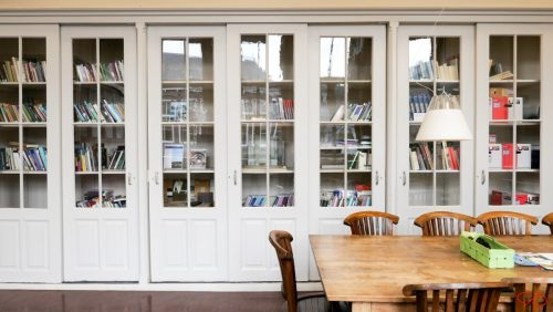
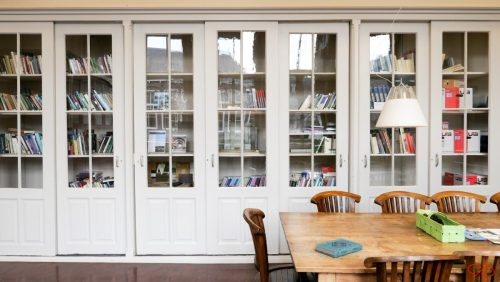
+ book [314,237,364,258]
